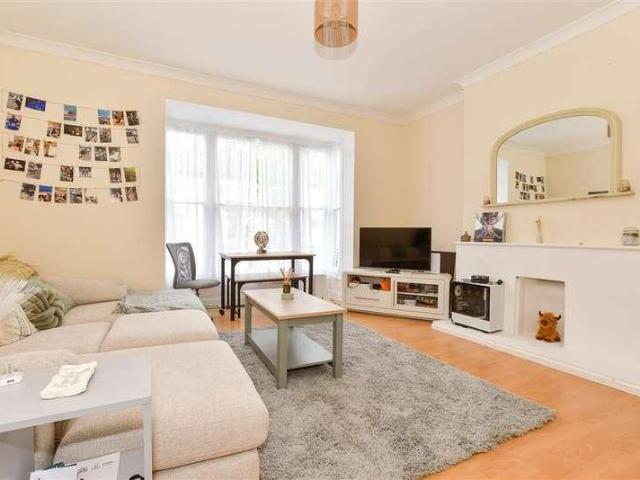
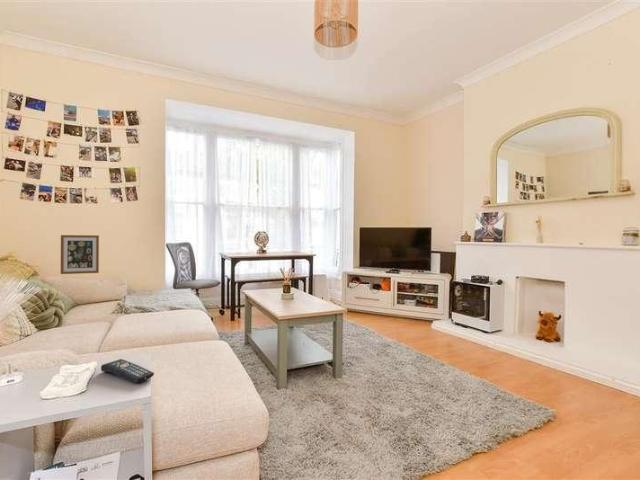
+ remote control [100,358,155,384]
+ wall art [60,234,100,275]
